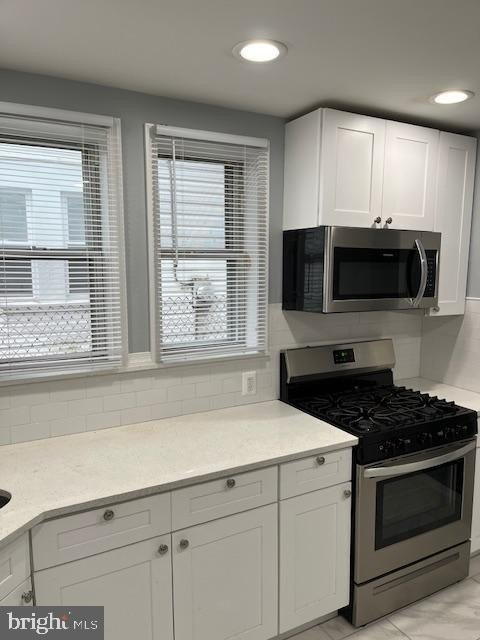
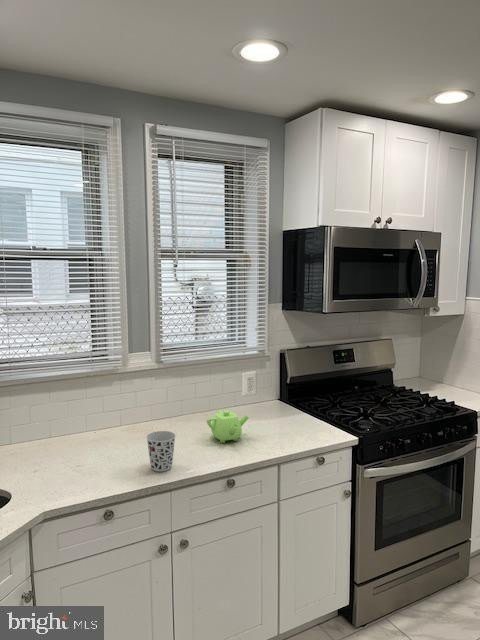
+ teapot [206,410,250,444]
+ cup [145,430,177,473]
